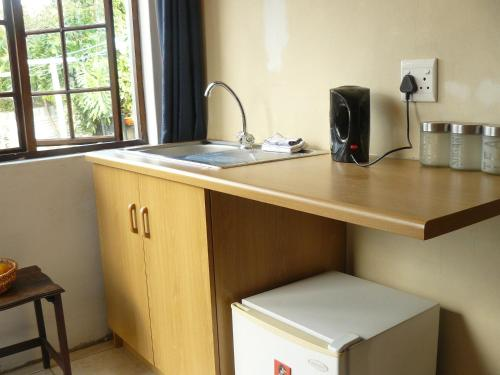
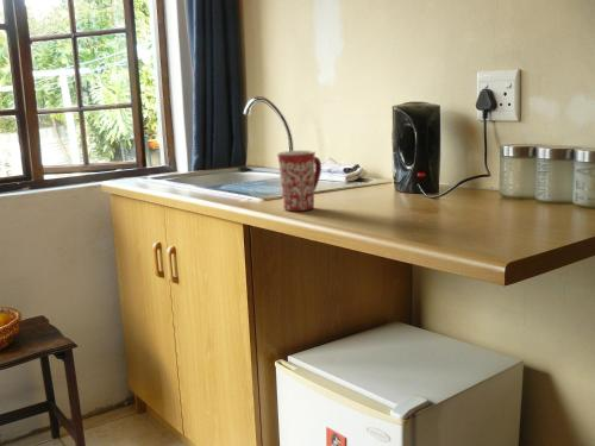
+ mug [276,150,322,212]
